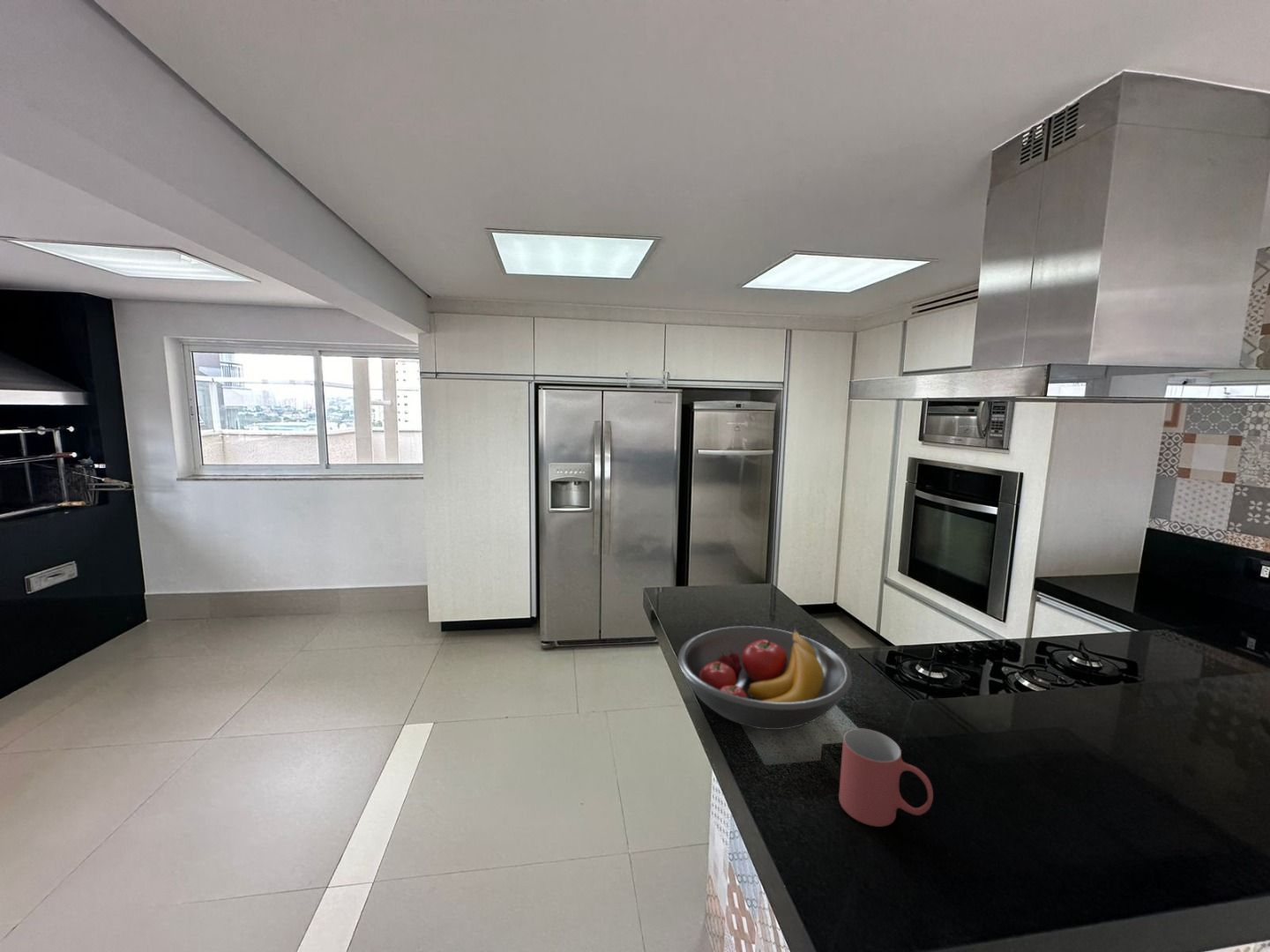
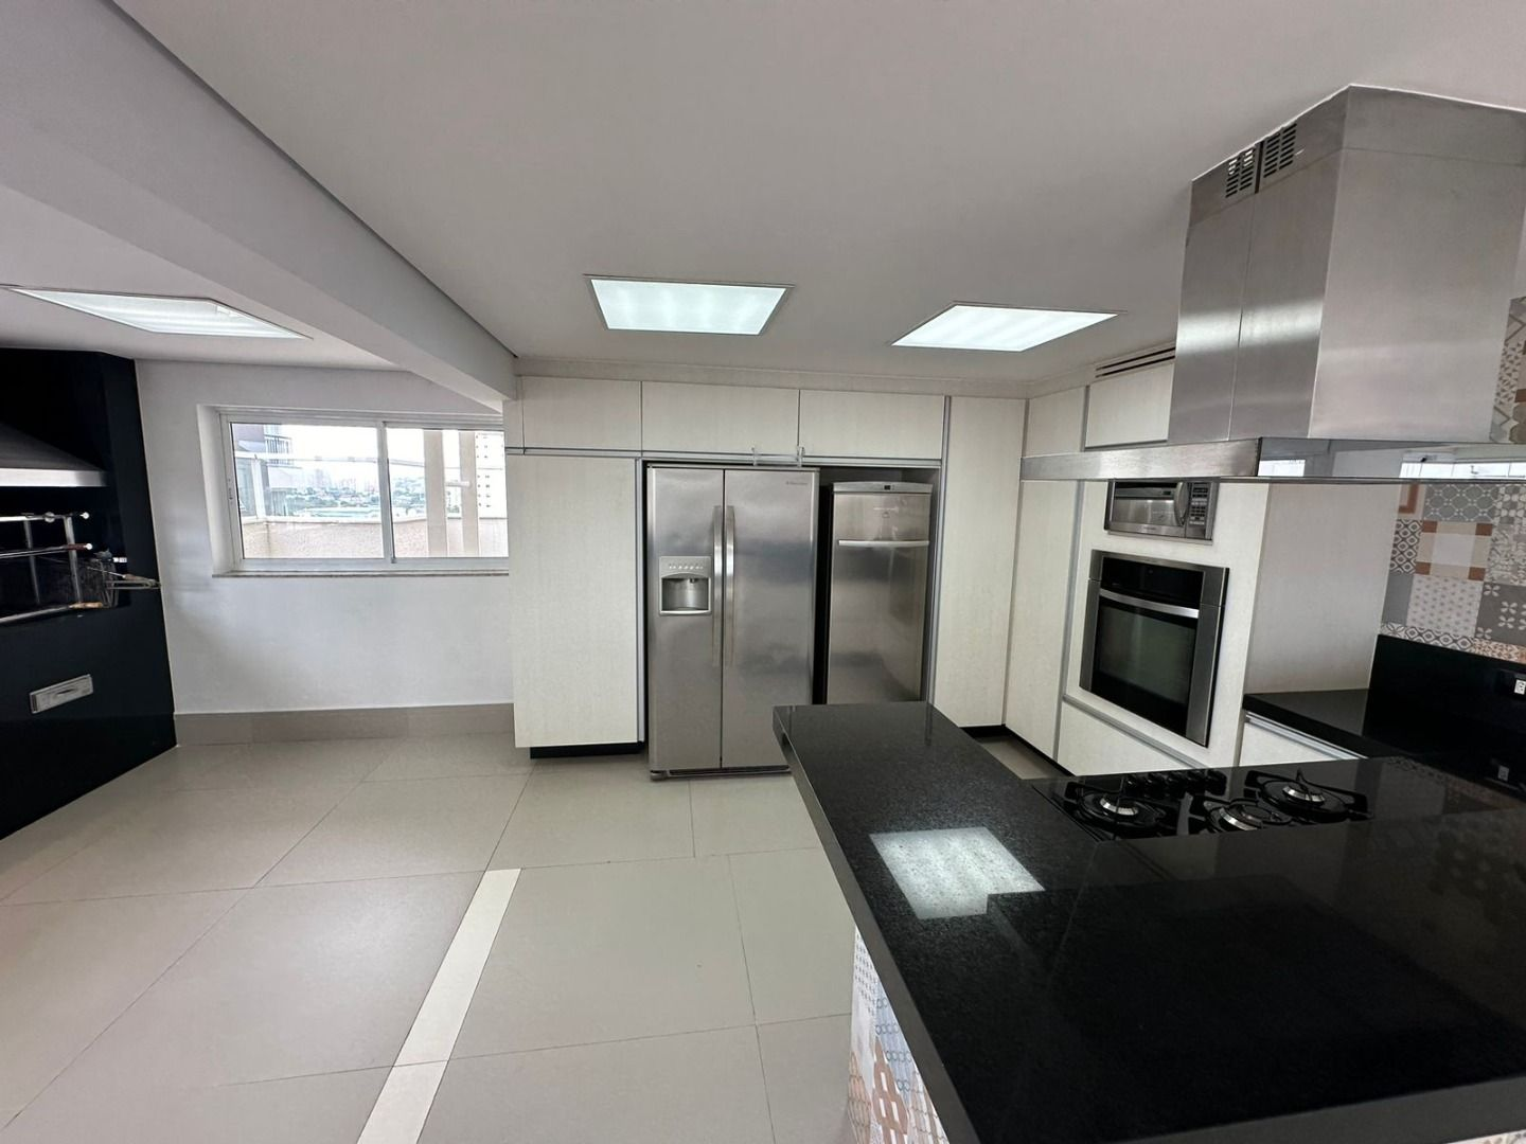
- fruit bowl [677,625,853,731]
- mug [838,727,934,828]
